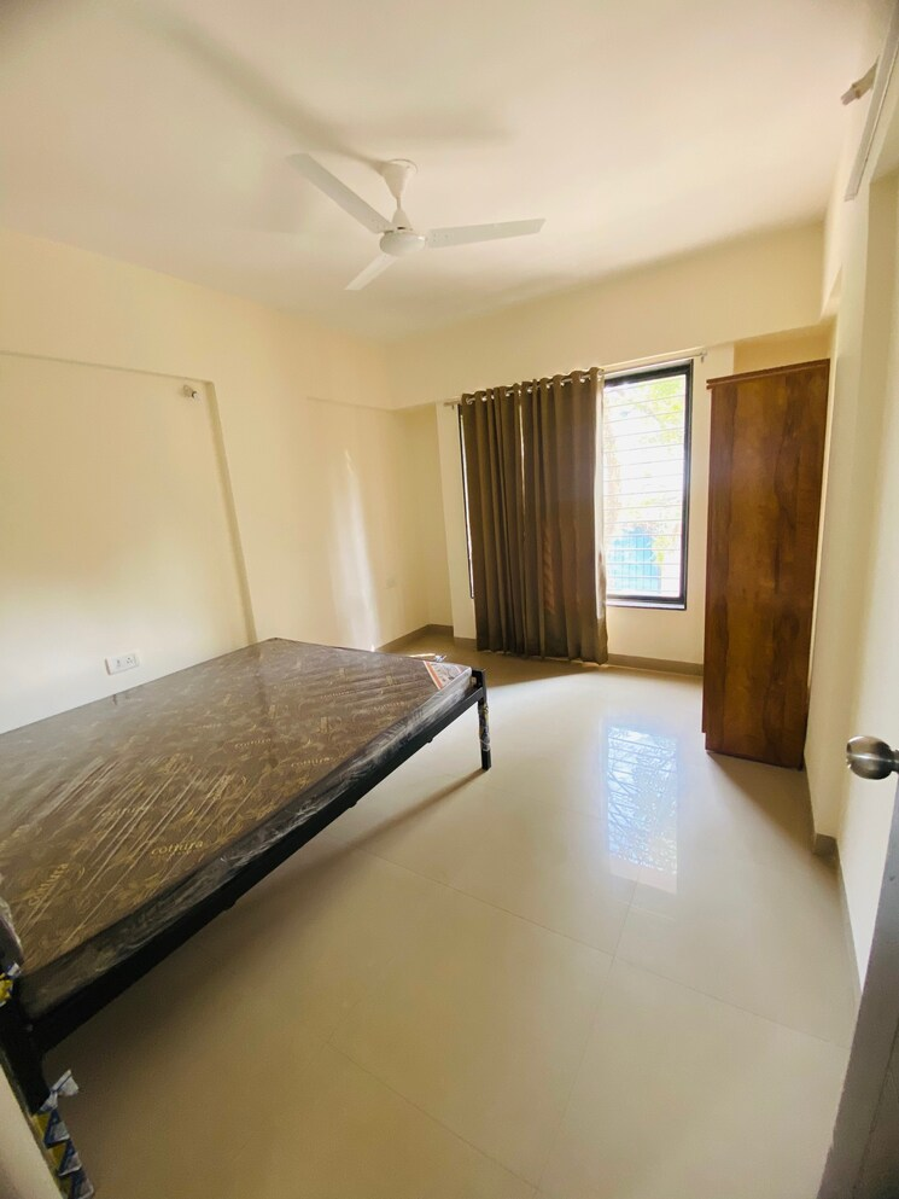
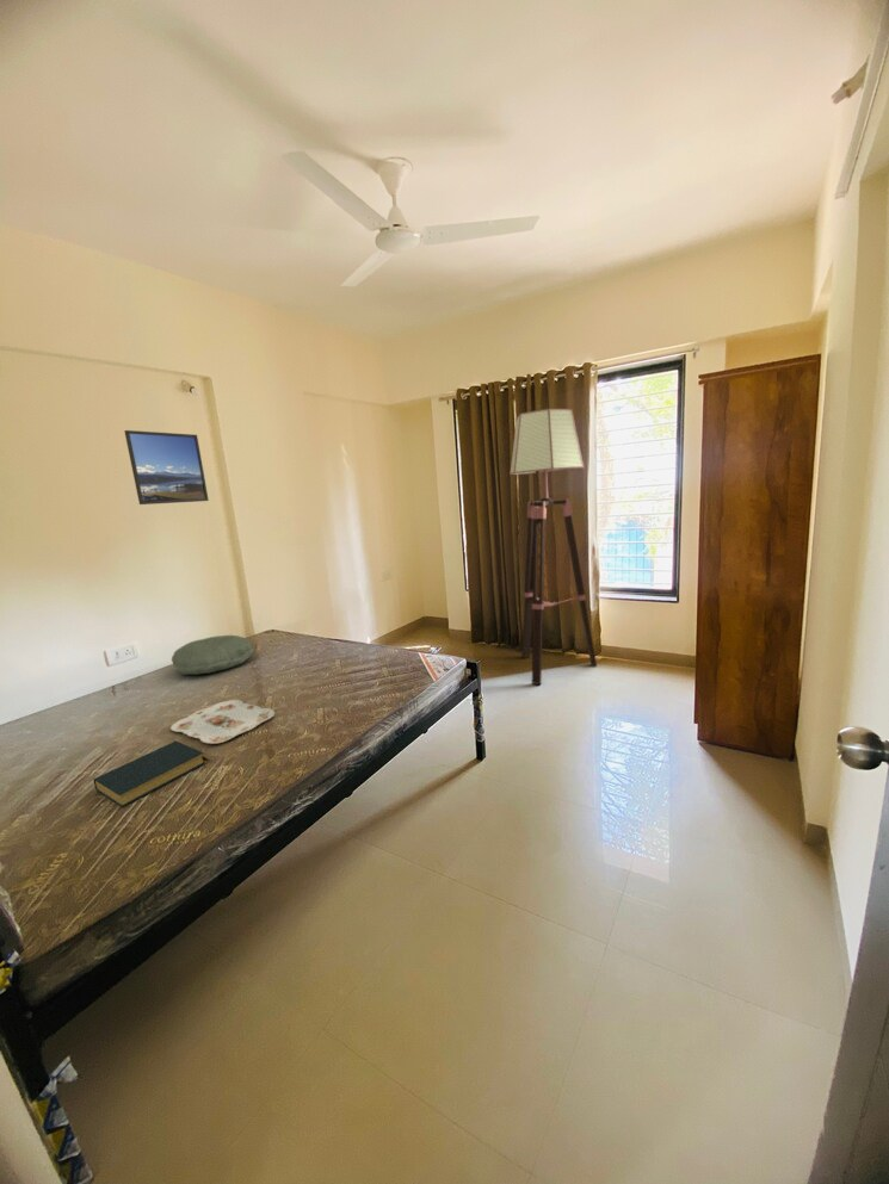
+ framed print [123,429,210,506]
+ floor lamp [508,408,598,686]
+ serving tray [169,699,276,745]
+ pillow [171,634,255,676]
+ hardback book [93,740,206,808]
